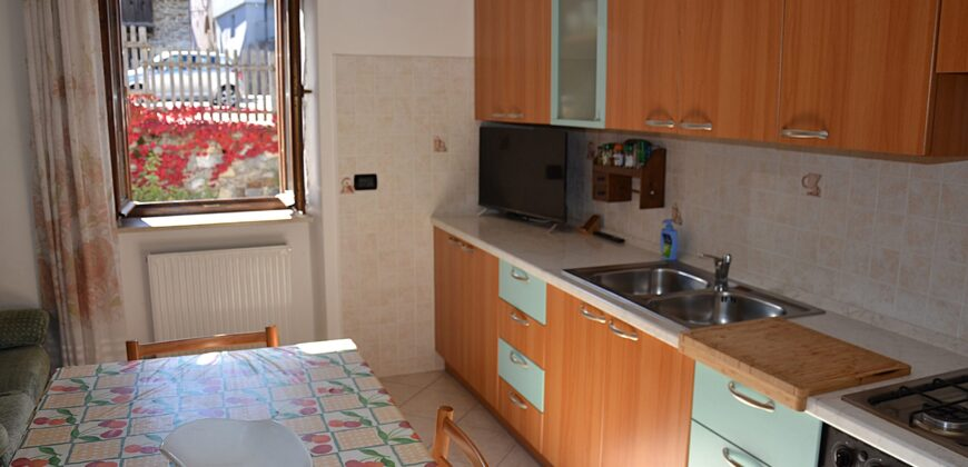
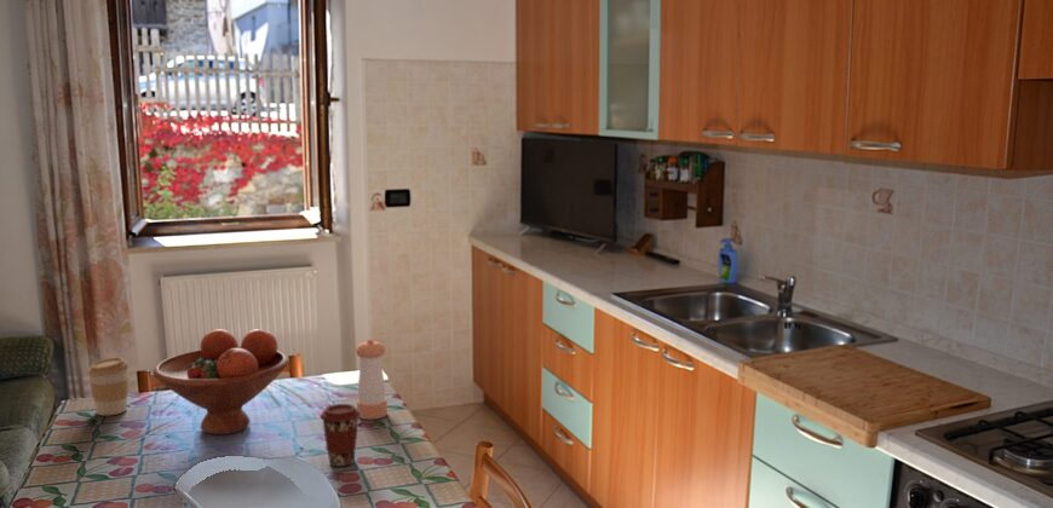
+ coffee cup [320,403,361,468]
+ pepper shaker [355,337,389,421]
+ coffee cup [87,356,131,416]
+ fruit bowl [153,328,289,435]
